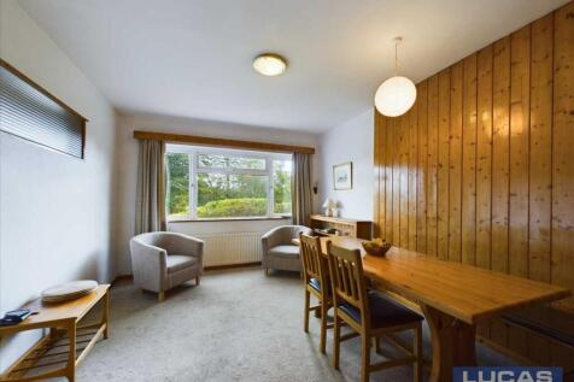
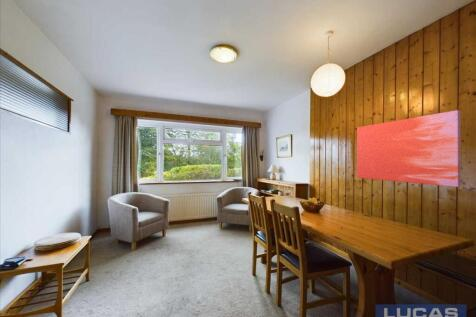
+ wall art [356,109,462,188]
